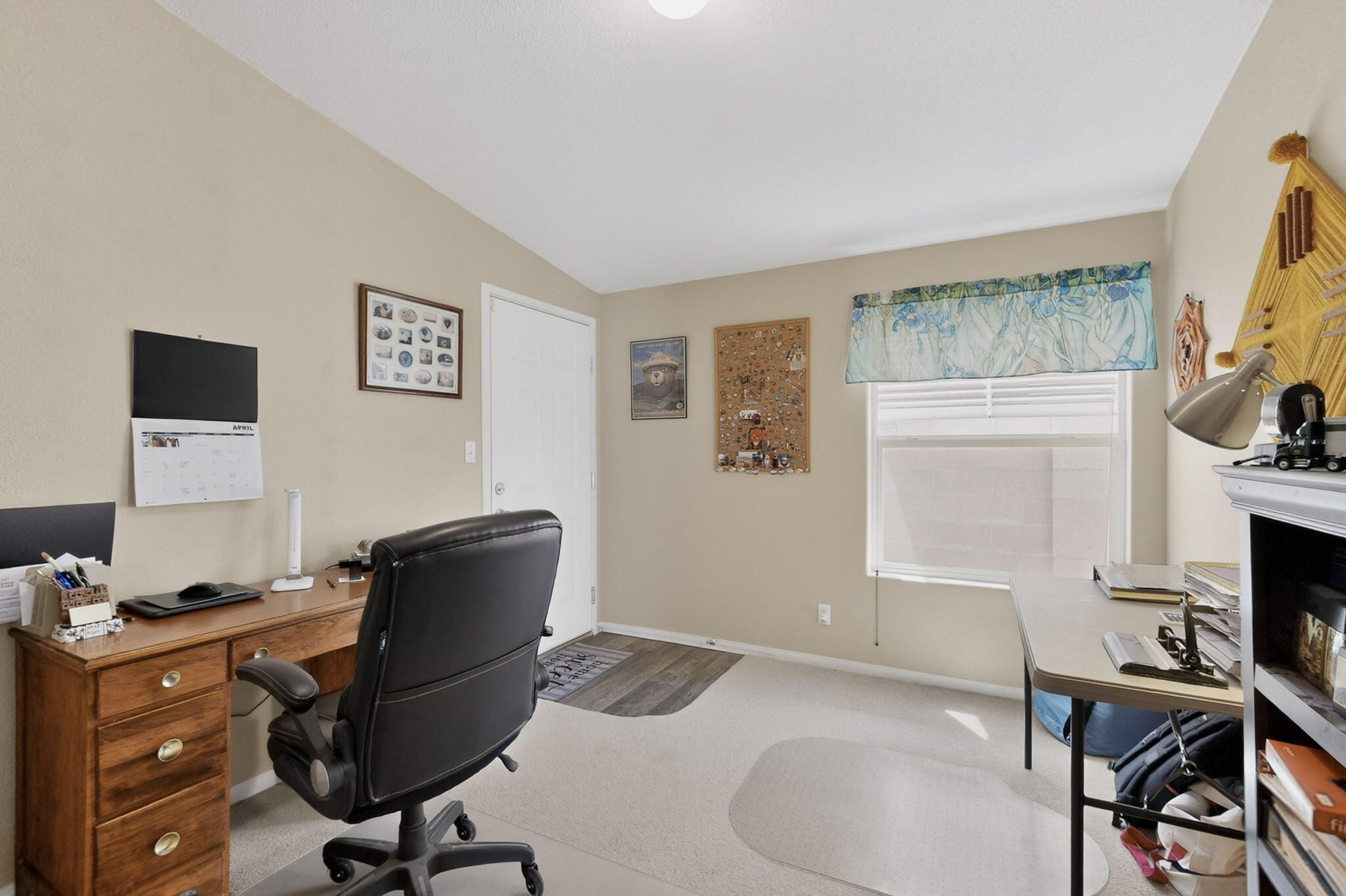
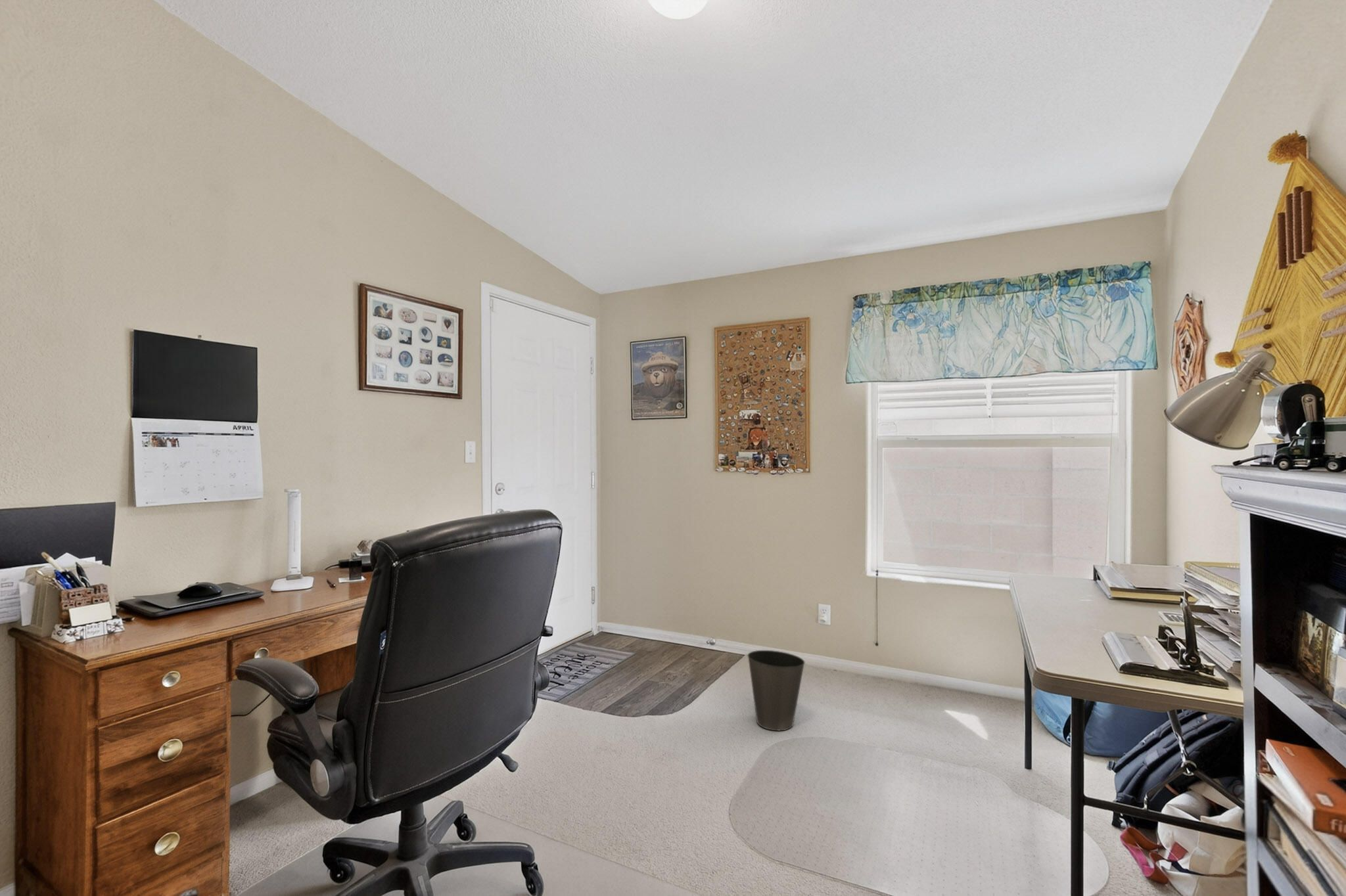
+ waste basket [747,650,806,731]
